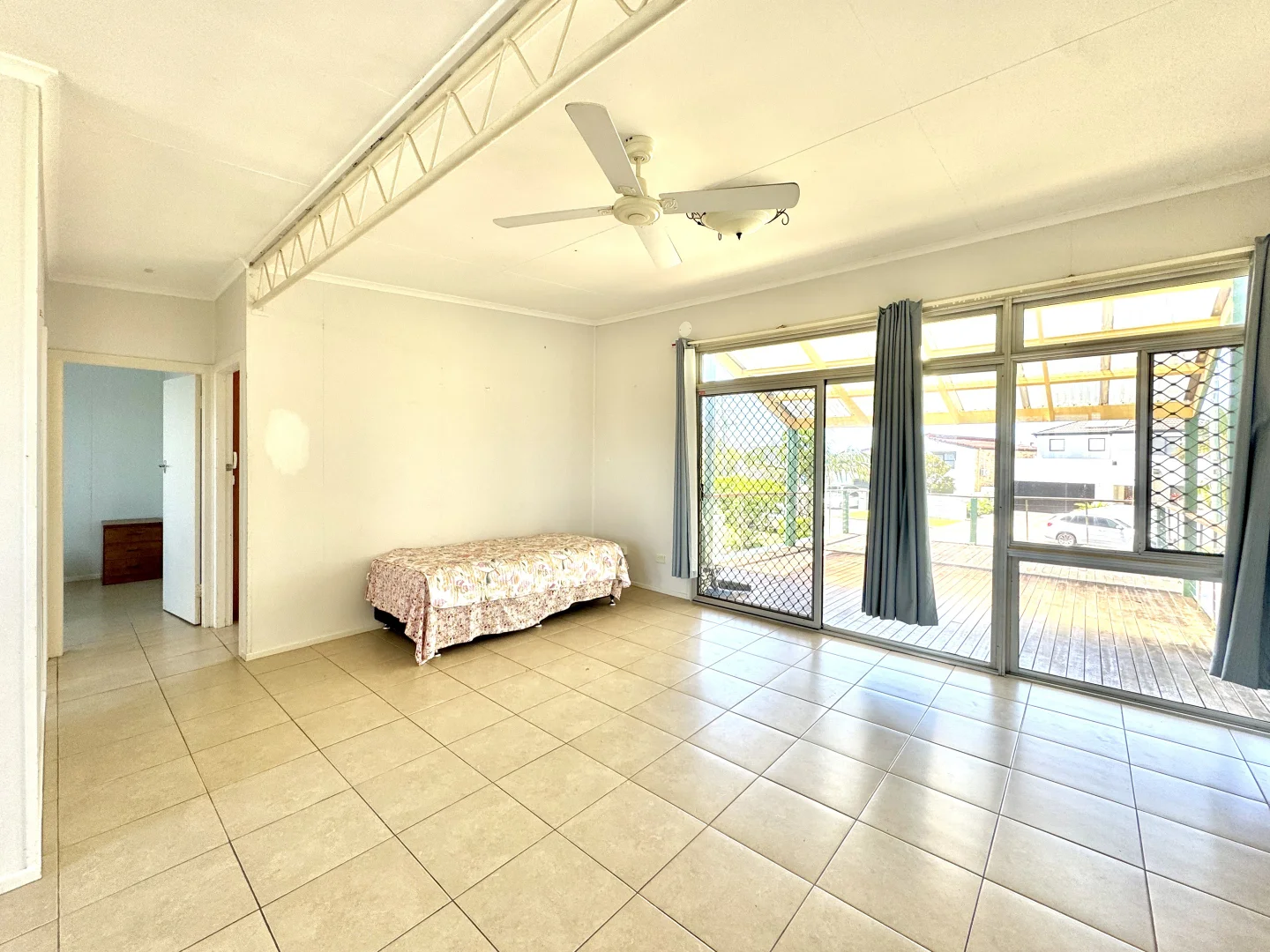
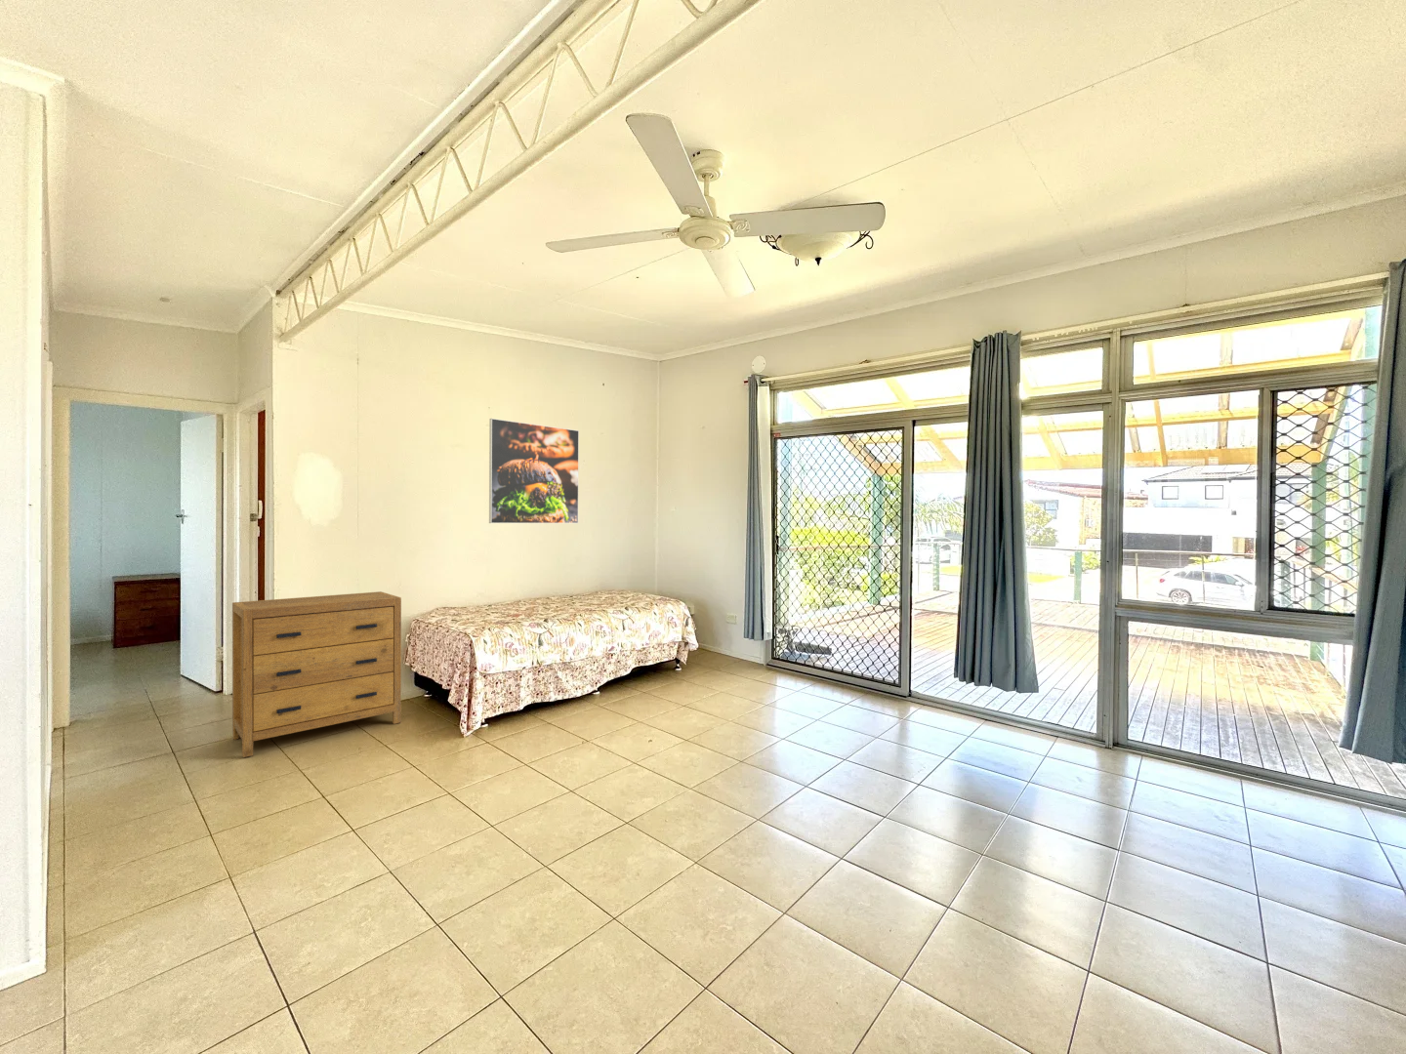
+ dresser [231,590,402,758]
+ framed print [488,417,580,524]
